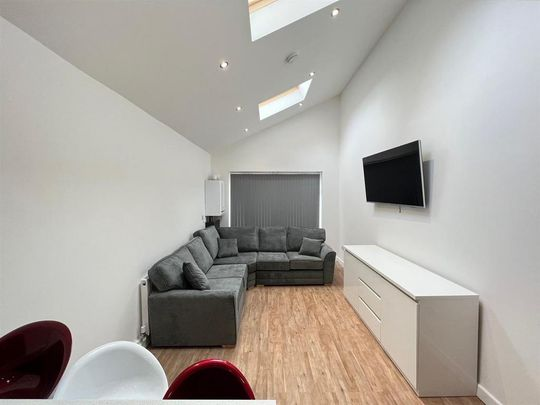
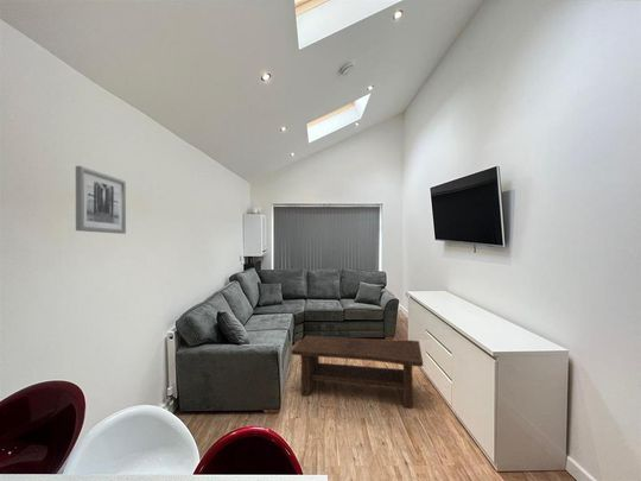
+ coffee table [290,334,424,409]
+ wall art [75,165,127,235]
